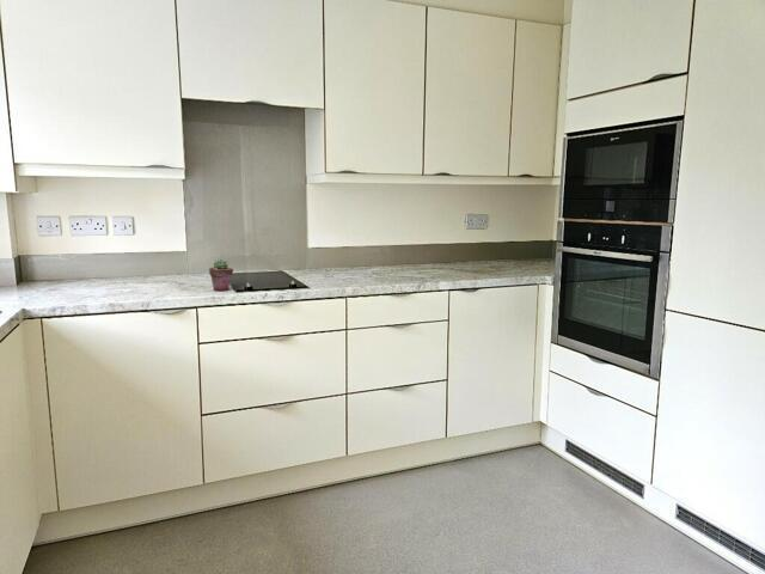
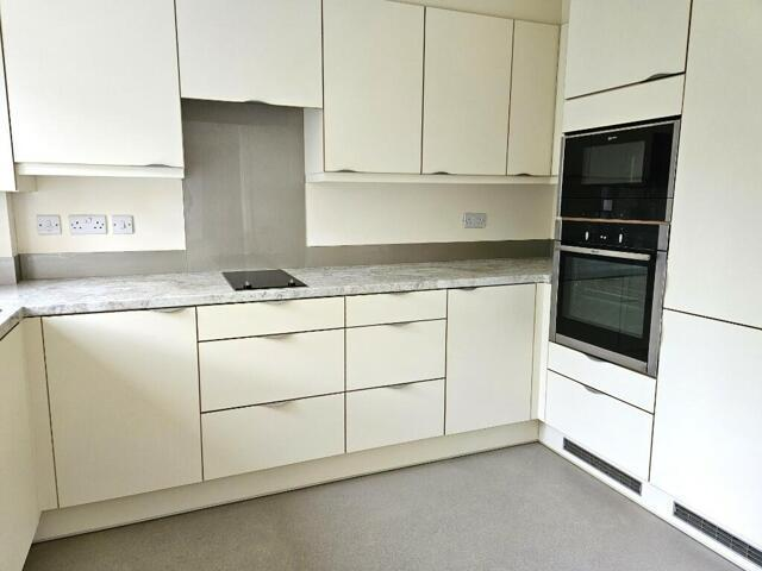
- potted succulent [208,258,234,292]
